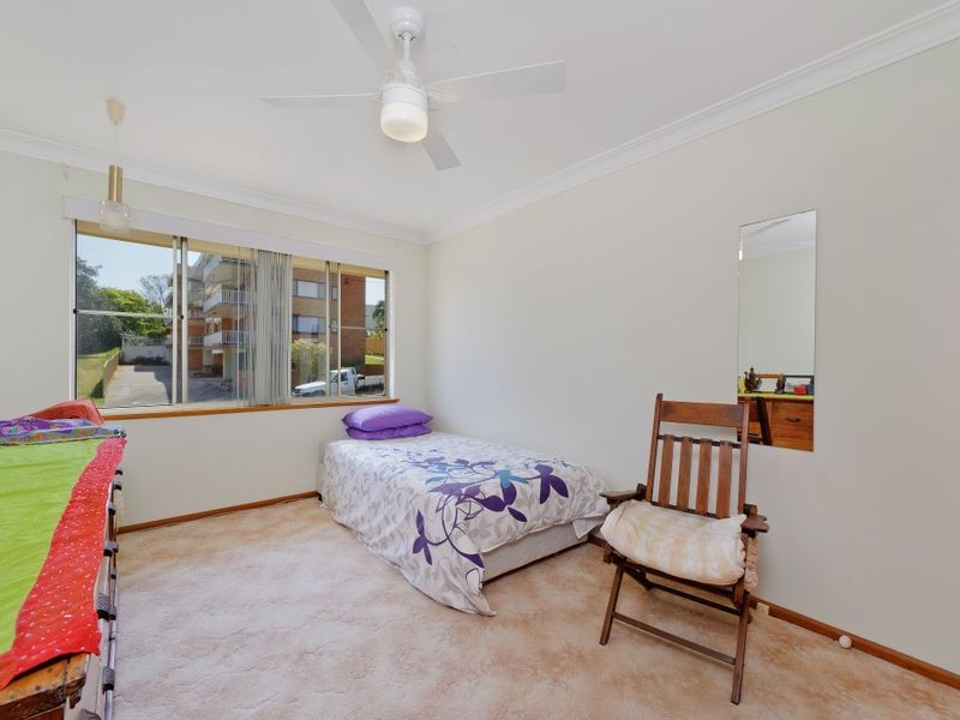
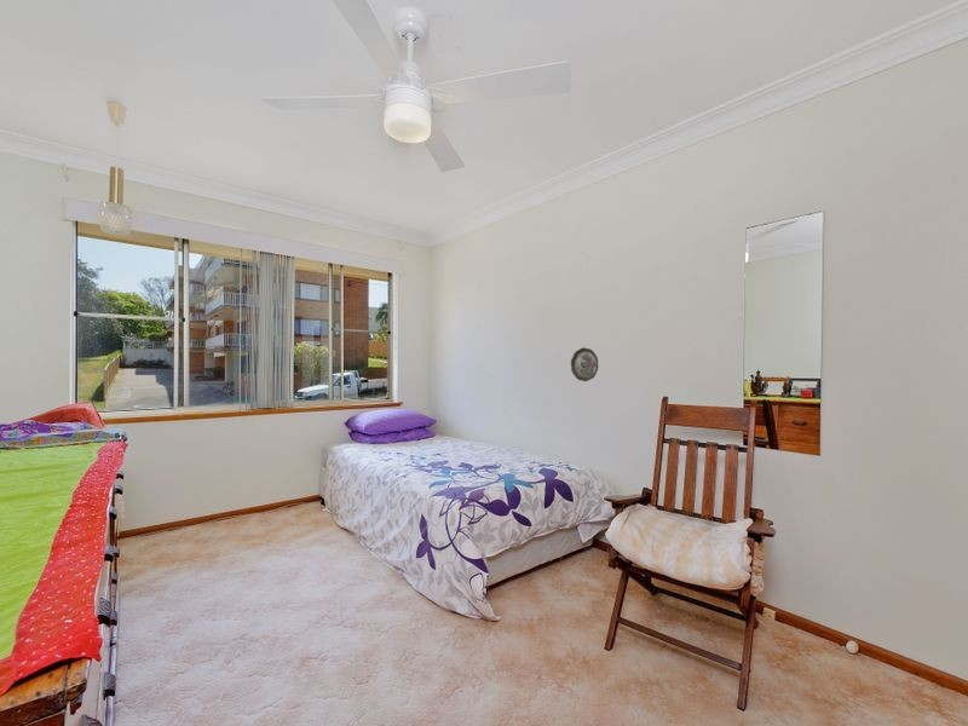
+ decorative plate [570,346,599,382]
